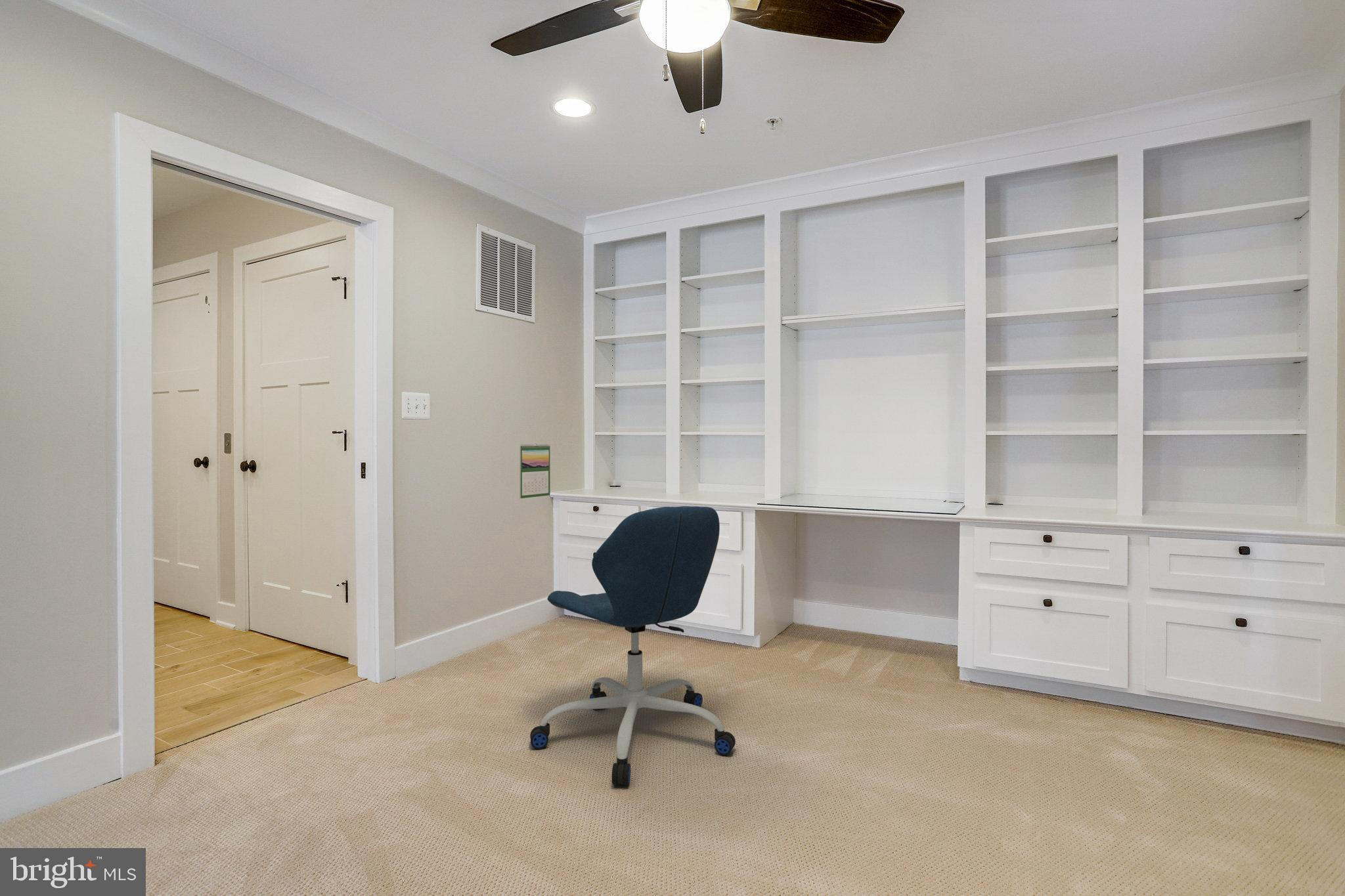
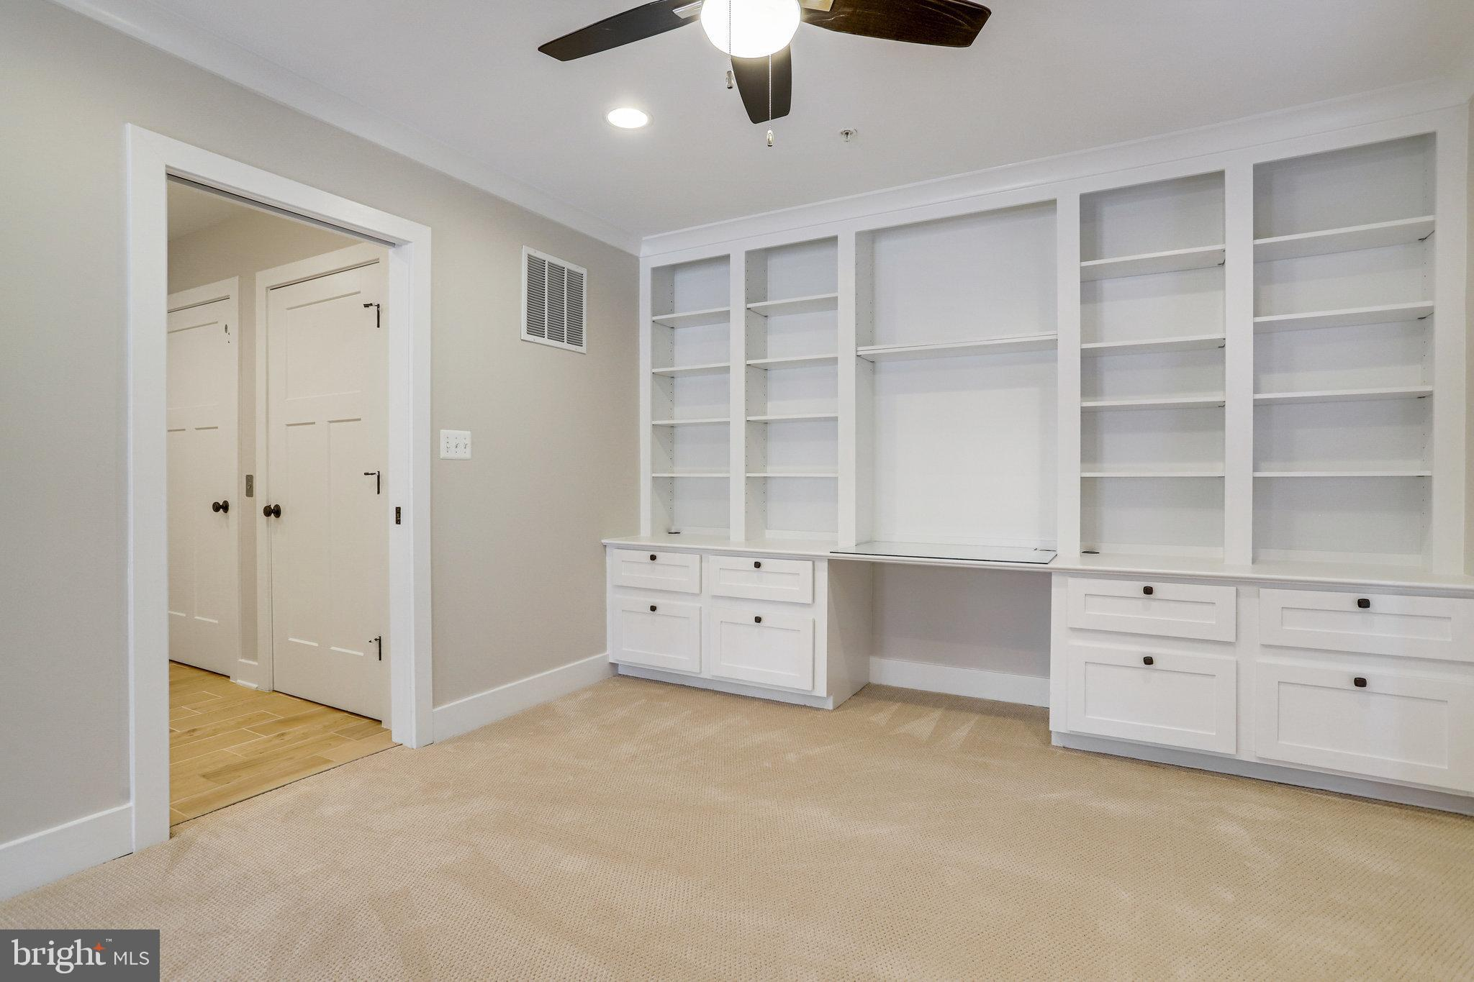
- office chair [529,505,736,786]
- calendar [519,442,551,499]
